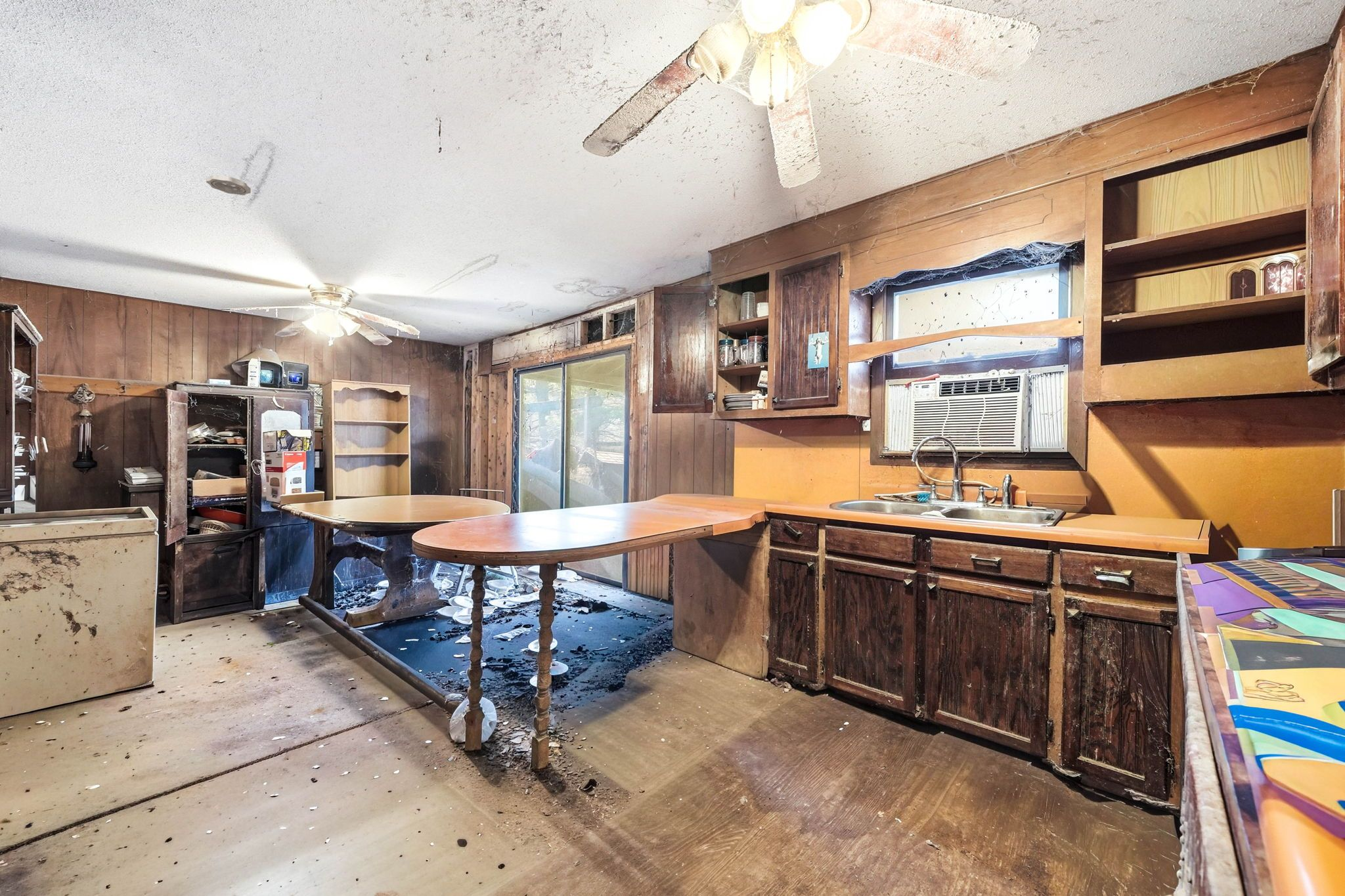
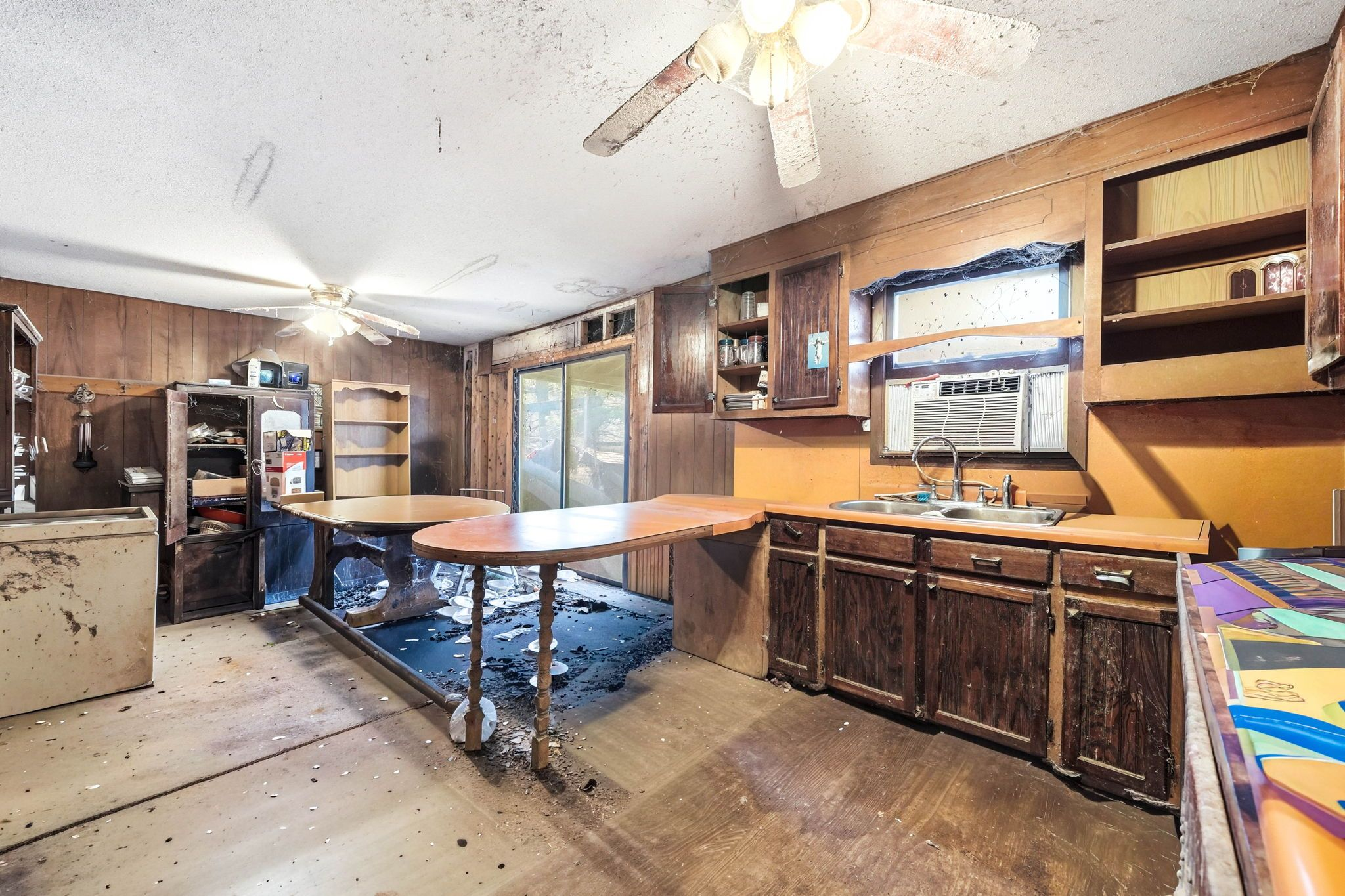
- smoke detector [206,174,252,196]
